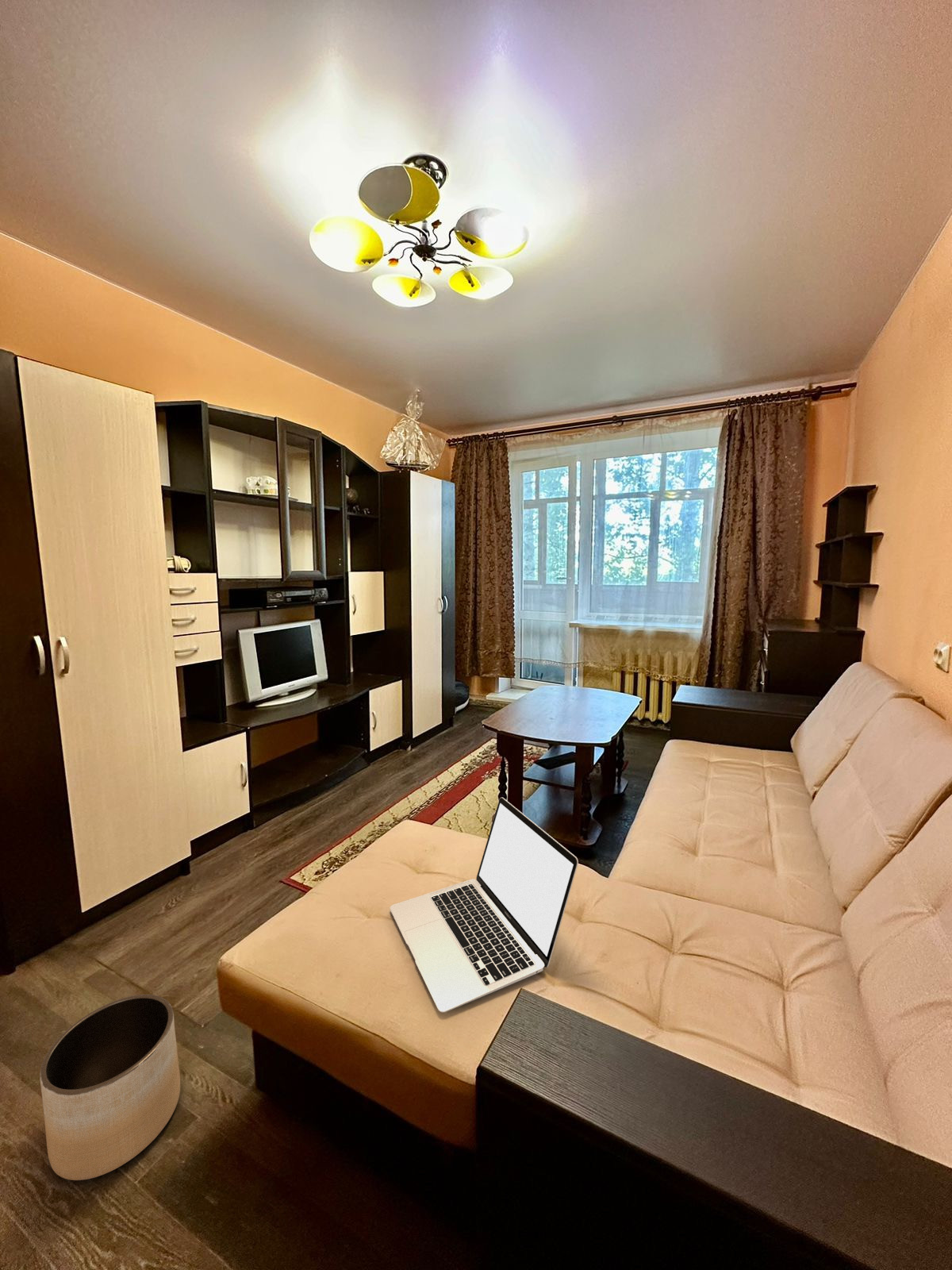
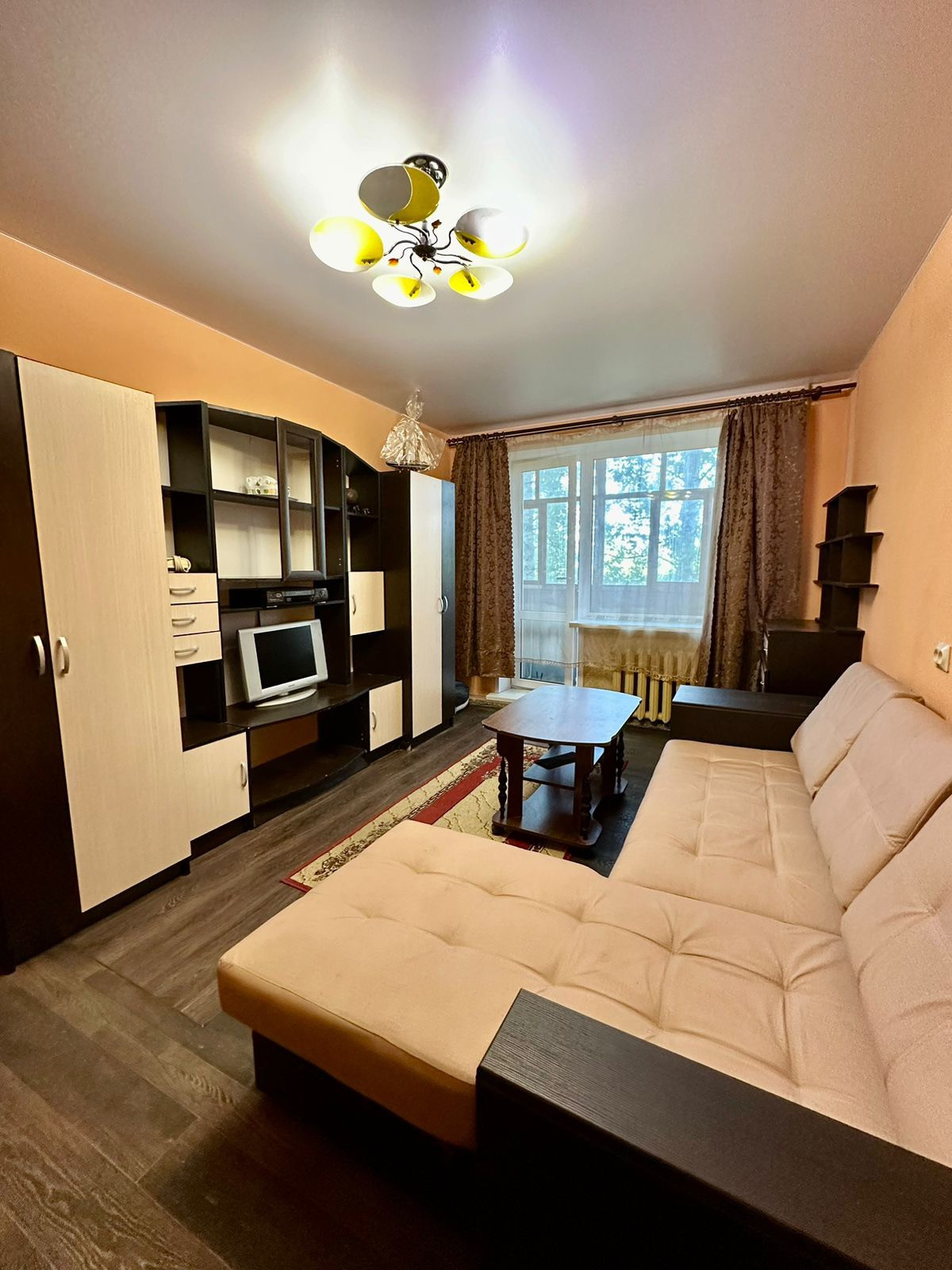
- laptop [390,797,579,1013]
- planter [39,994,181,1181]
